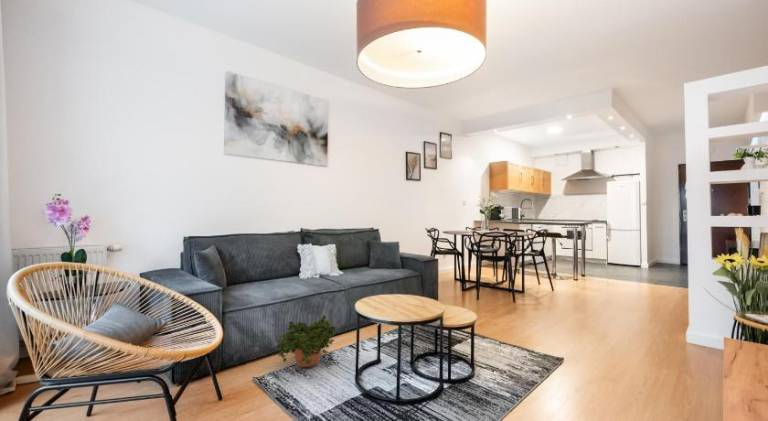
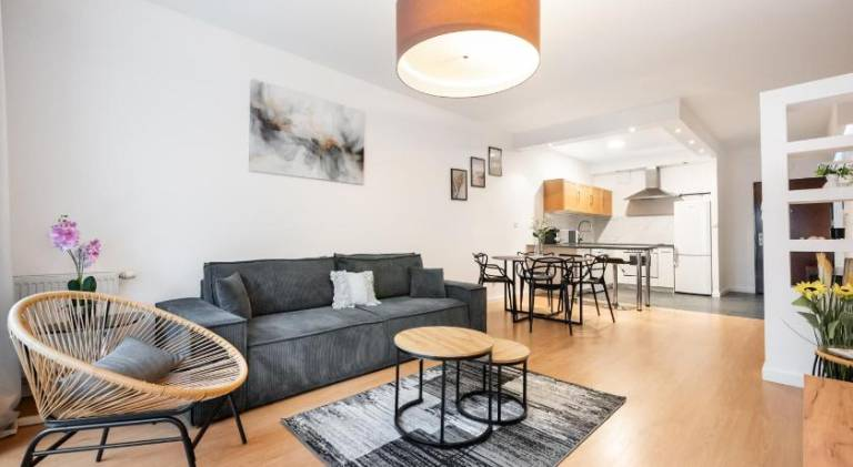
- potted plant [275,314,338,368]
